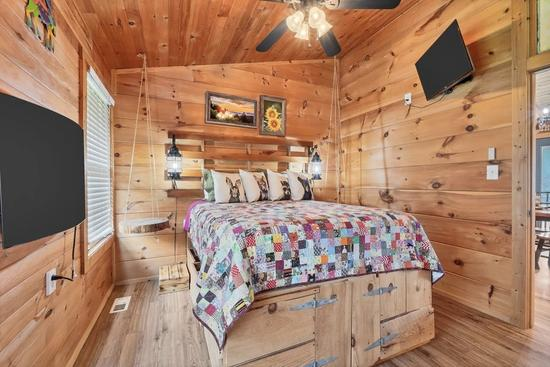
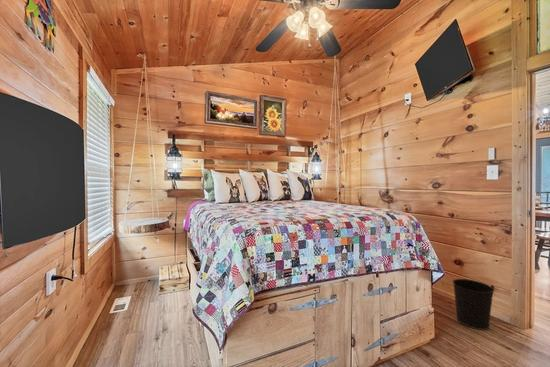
+ wastebasket [451,278,495,331]
